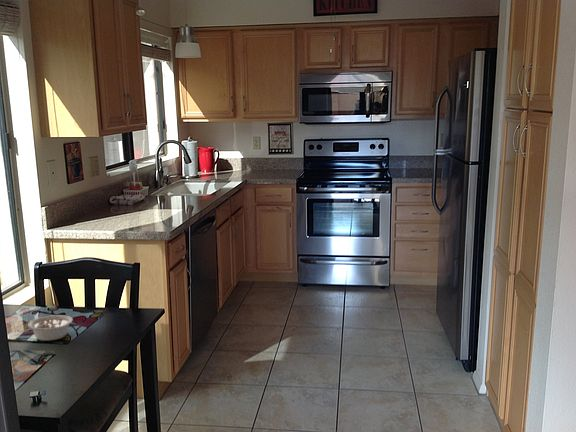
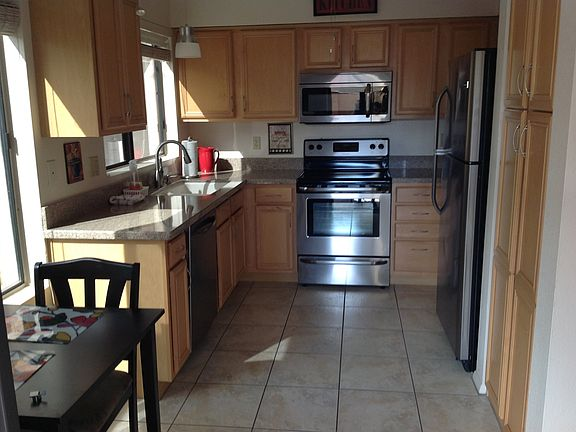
- legume [27,314,74,342]
